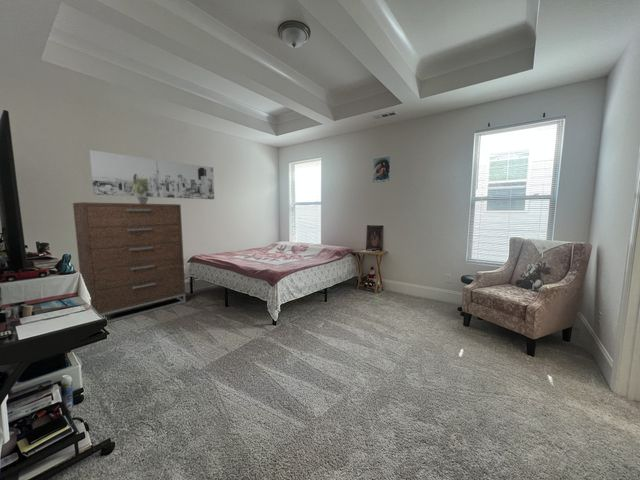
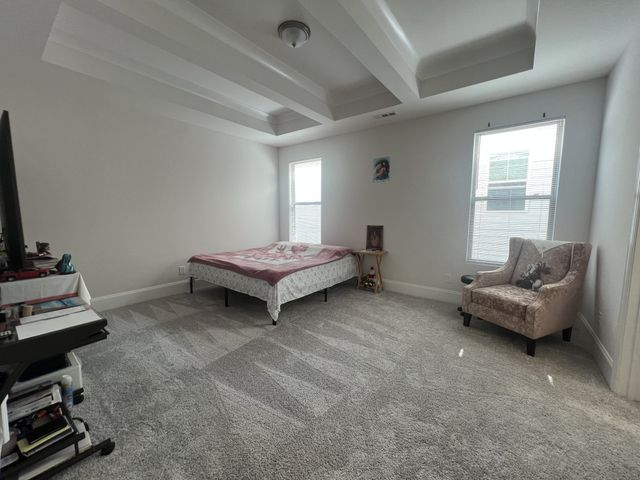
- potted plant [126,175,154,204]
- dresser [72,201,186,324]
- wall art [89,149,215,200]
